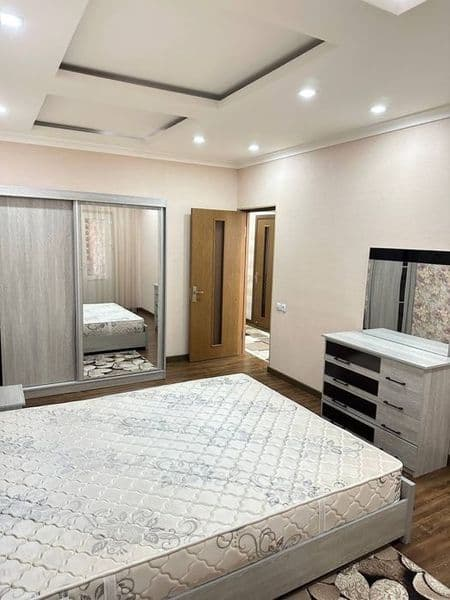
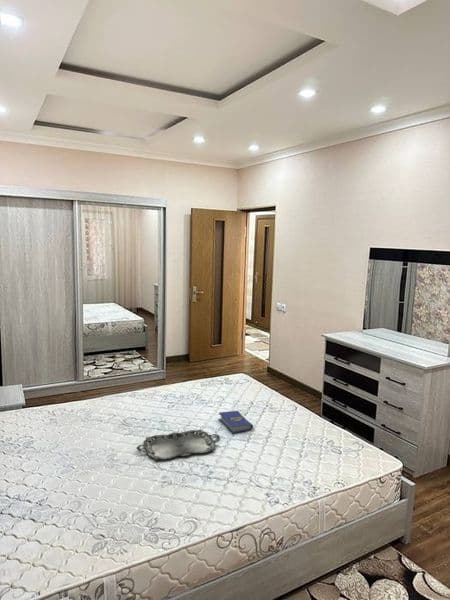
+ serving tray [136,429,221,461]
+ hardcover book [217,410,254,434]
